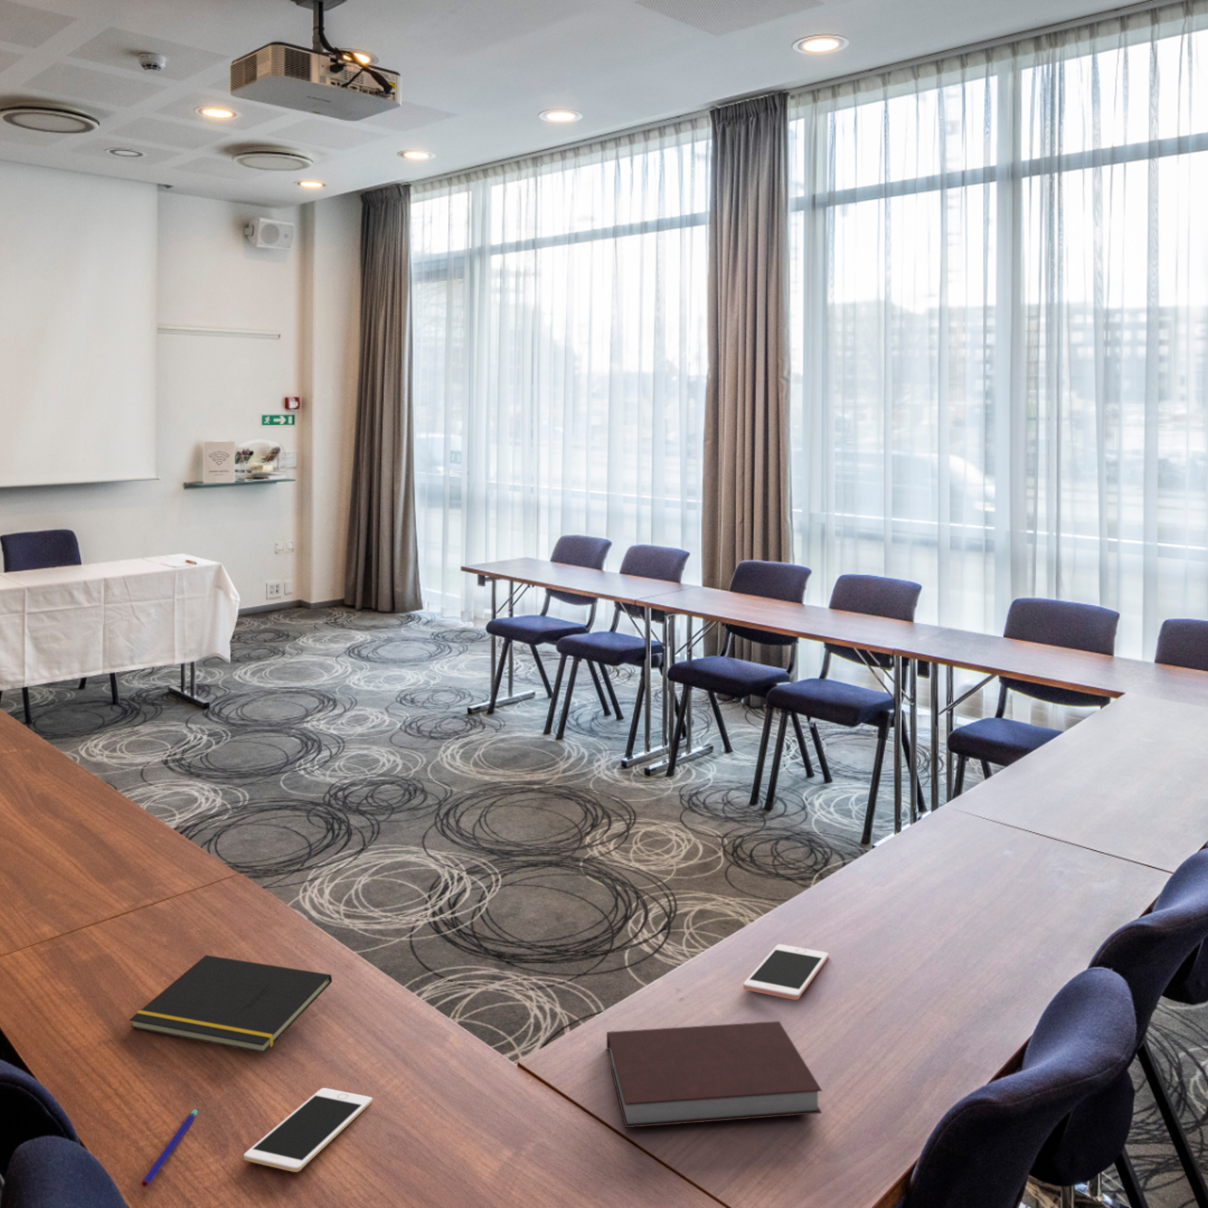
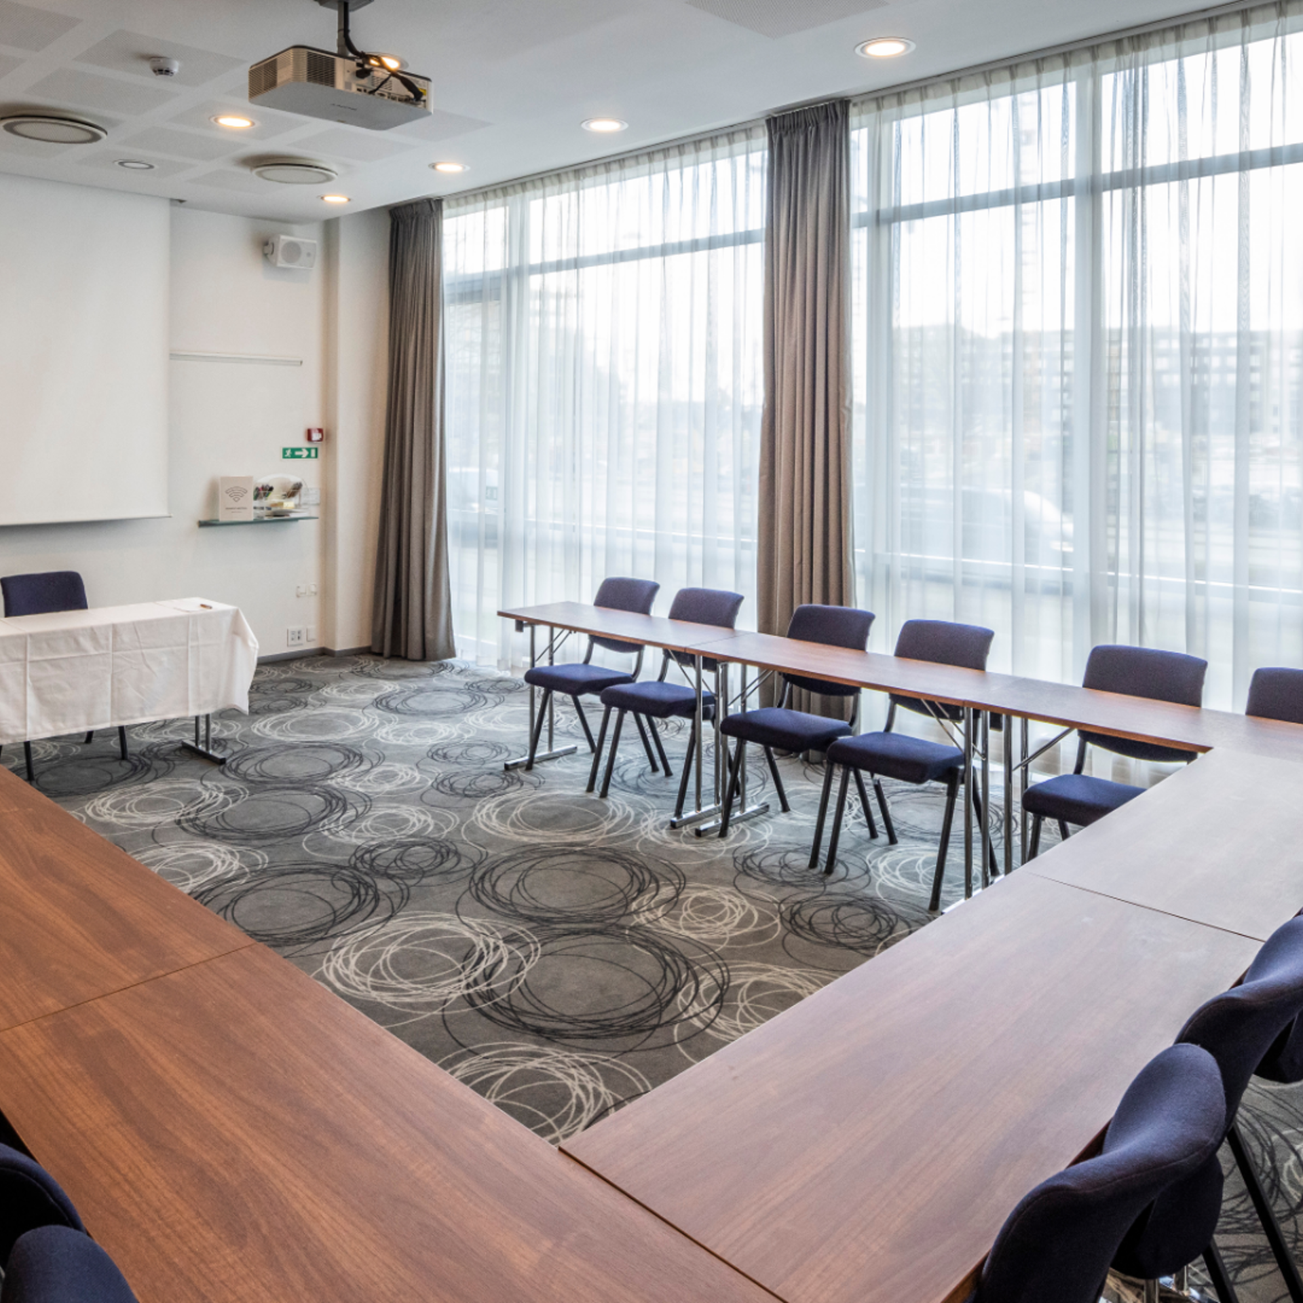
- notepad [128,955,333,1054]
- cell phone [743,944,830,1000]
- cell phone [243,1087,373,1173]
- pen [140,1107,199,1188]
- notebook [606,1021,823,1128]
